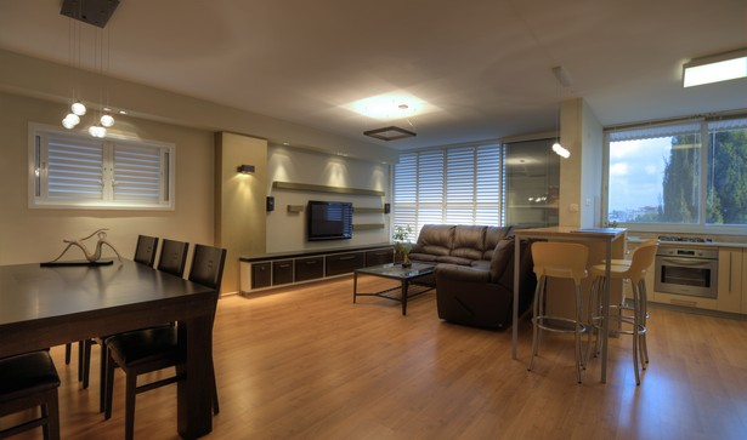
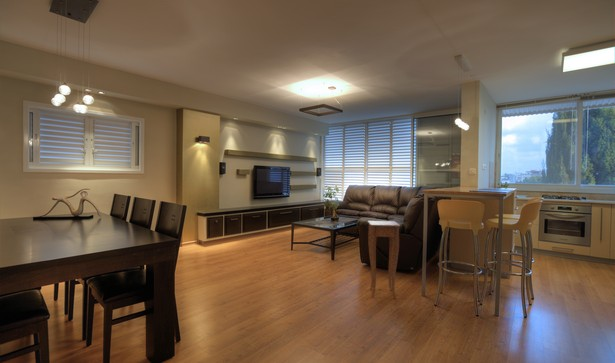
+ side table [367,220,401,299]
